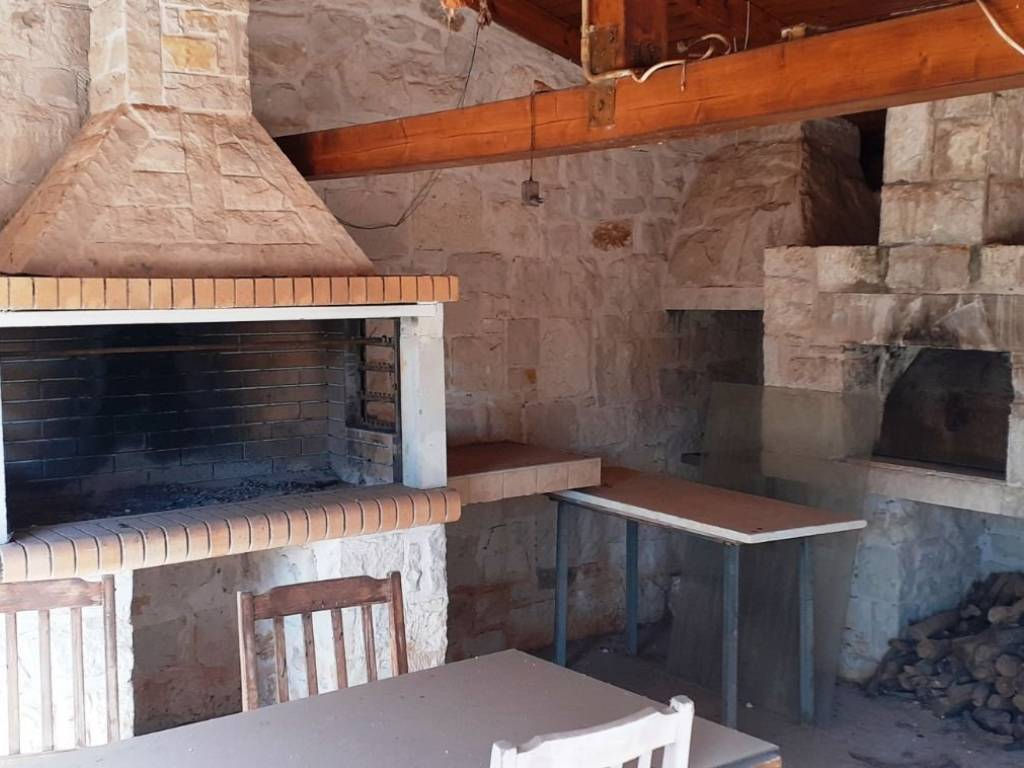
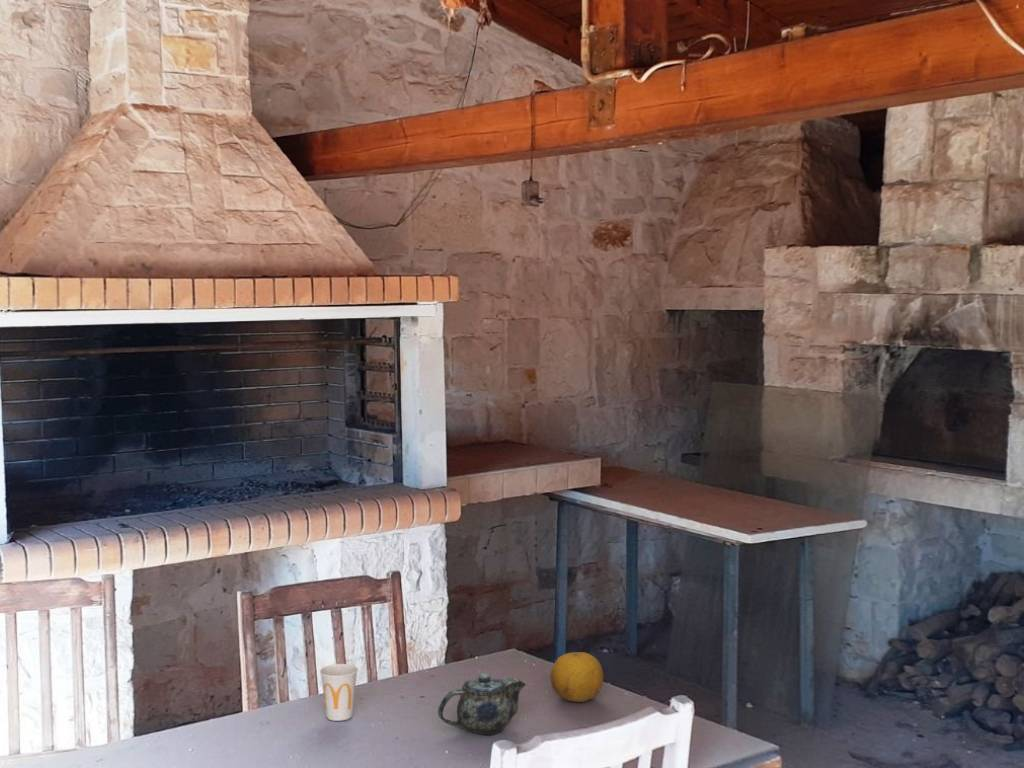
+ cup [319,663,359,722]
+ fruit [549,651,604,703]
+ chinaware [437,672,527,736]
